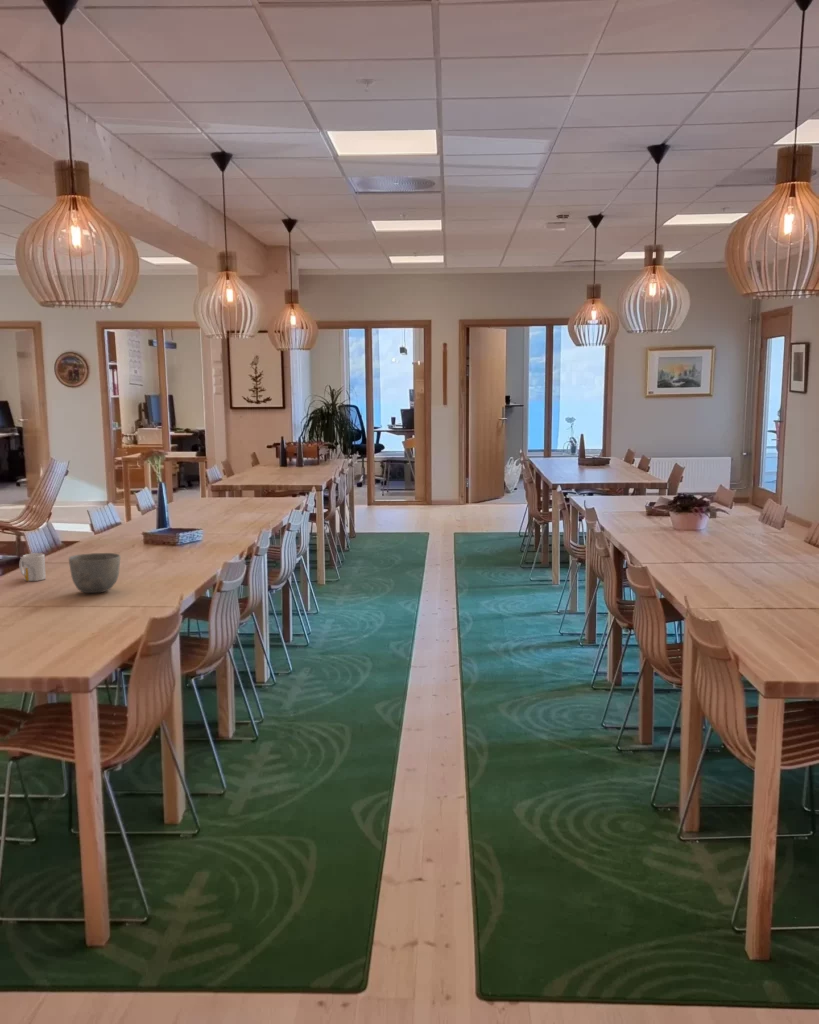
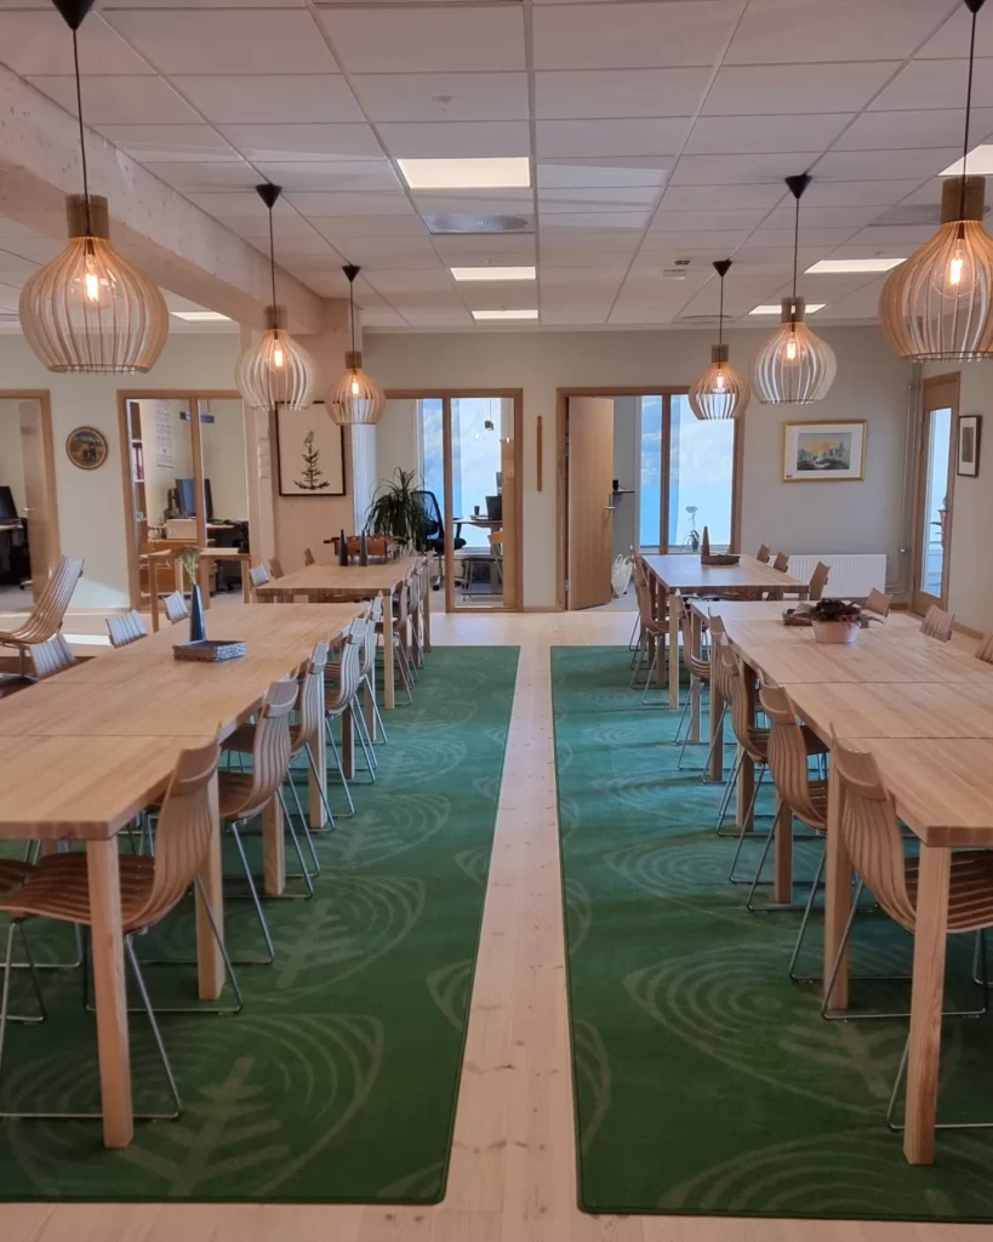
- mug [18,552,47,582]
- bowl [68,552,121,594]
